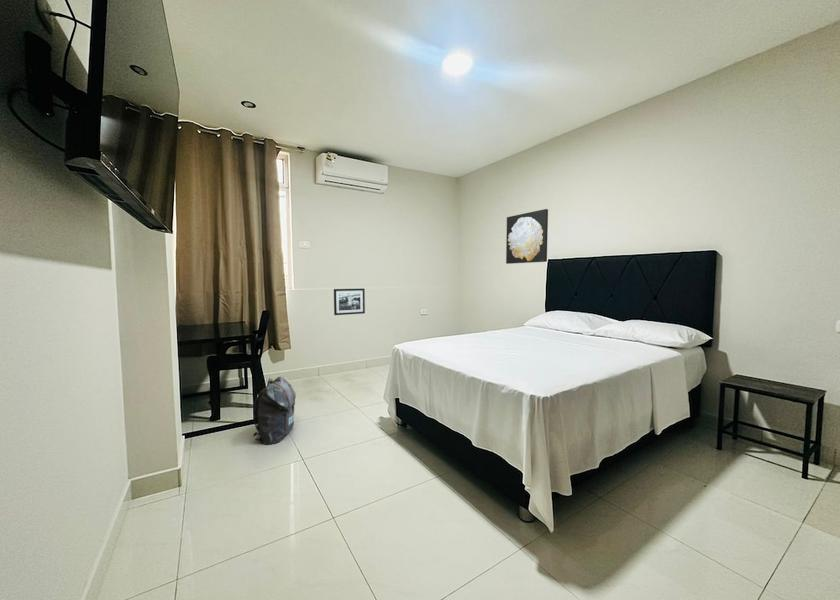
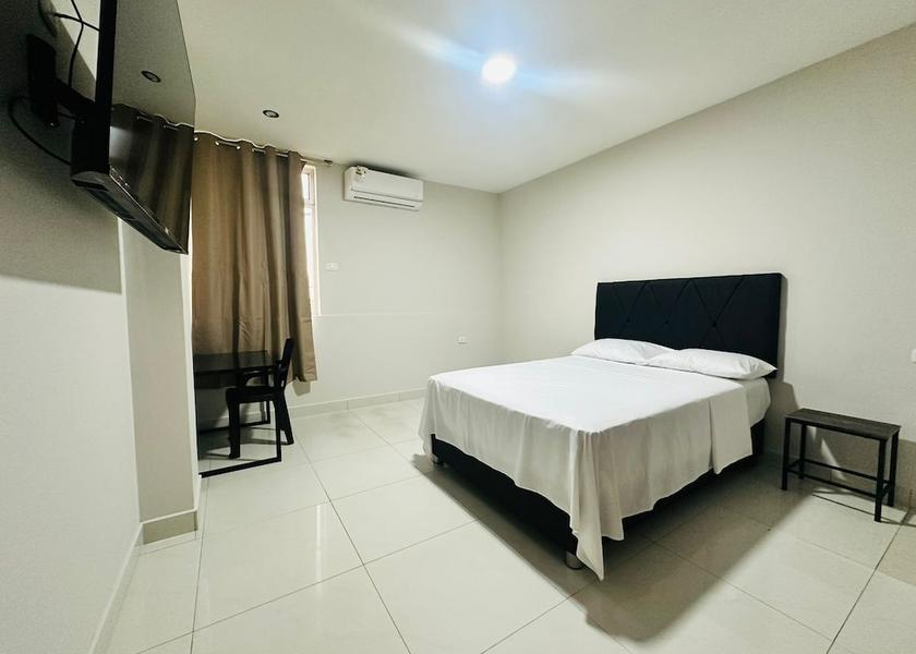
- picture frame [333,288,366,316]
- backpack [252,375,297,446]
- wall art [505,208,549,265]
